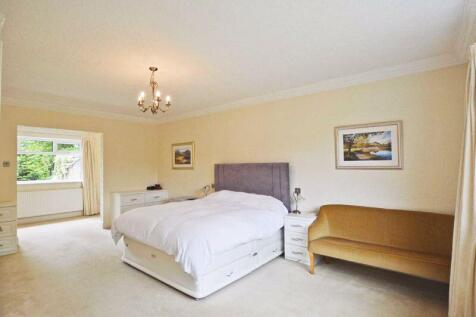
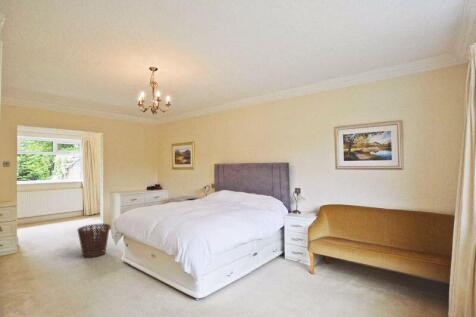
+ basket [76,223,111,259]
